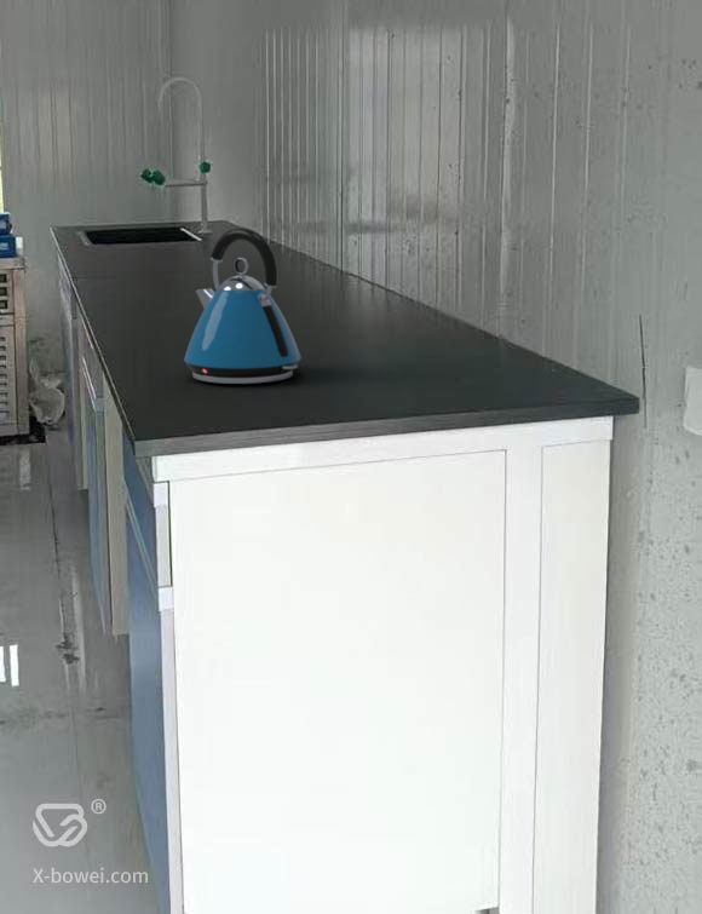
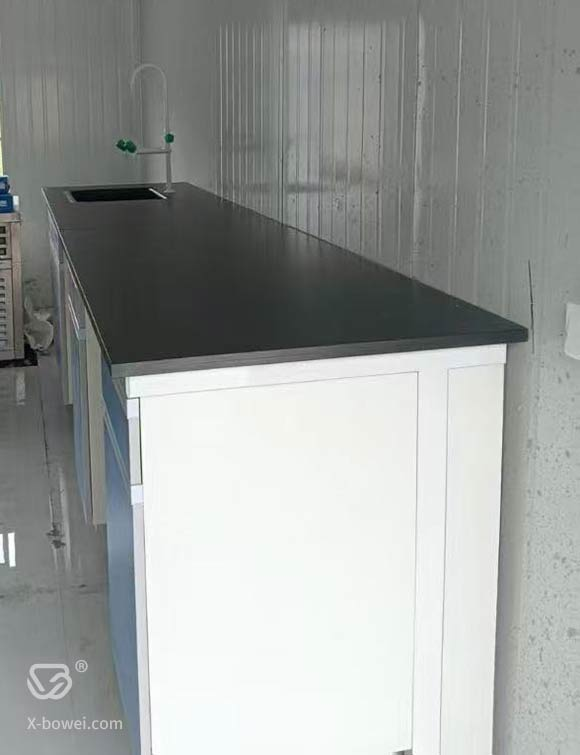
- kettle [183,226,301,385]
